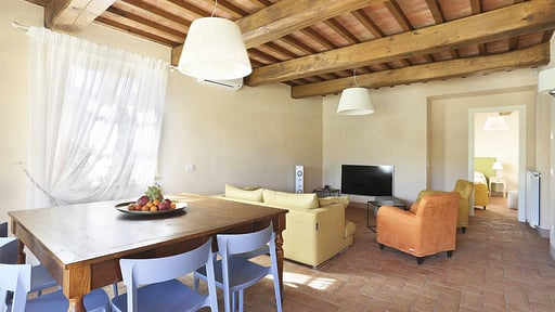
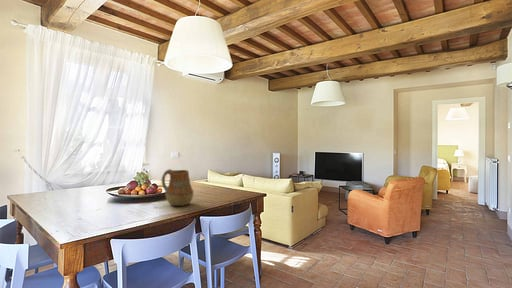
+ pitcher [161,168,194,207]
